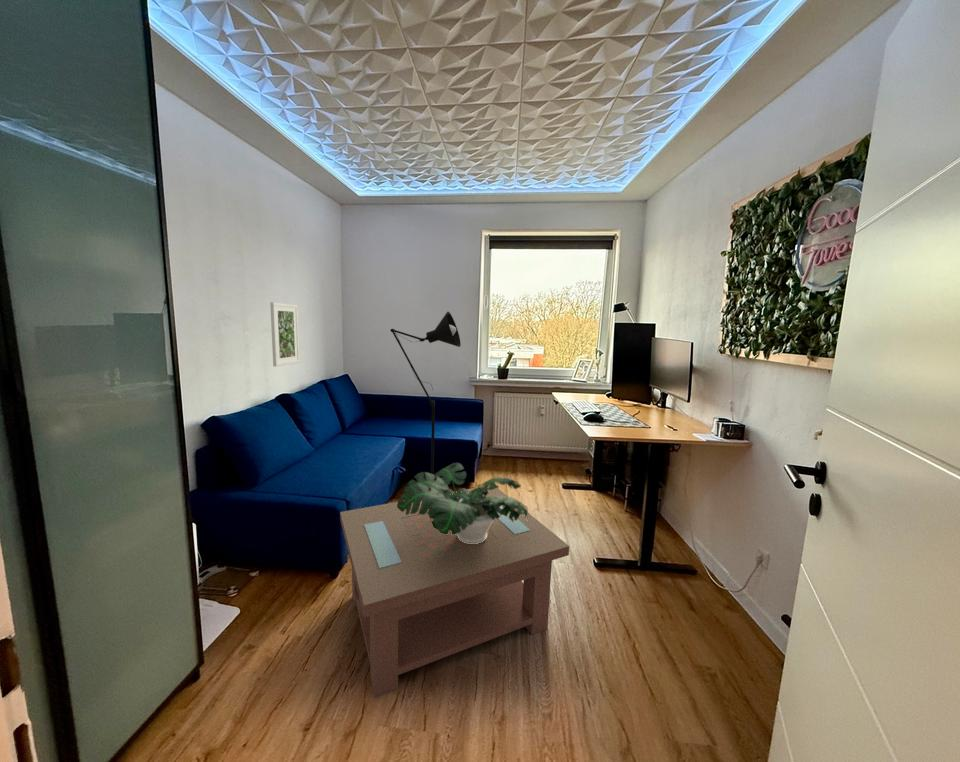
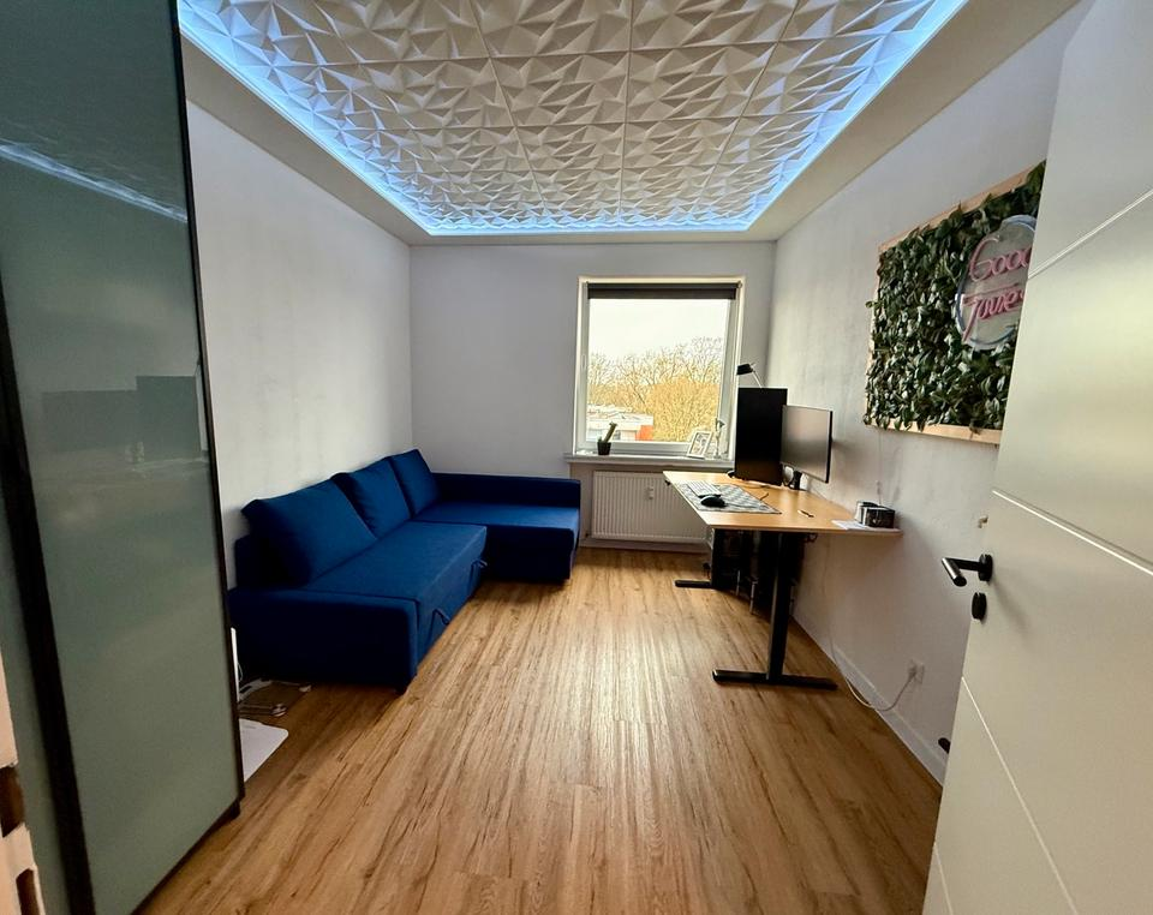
- floor lamp [389,311,462,475]
- potted plant [397,462,529,544]
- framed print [269,301,301,368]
- coffee table [339,485,570,698]
